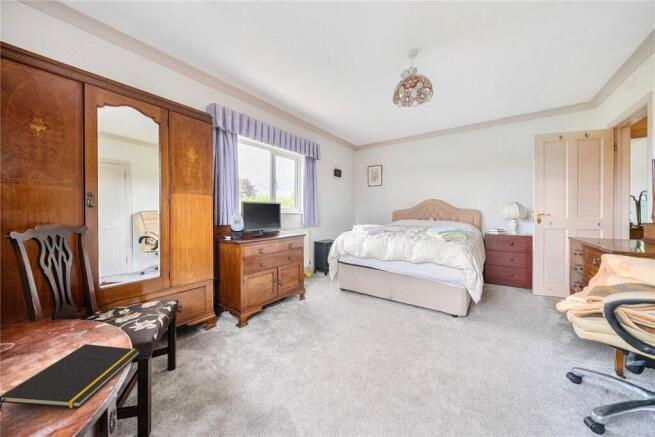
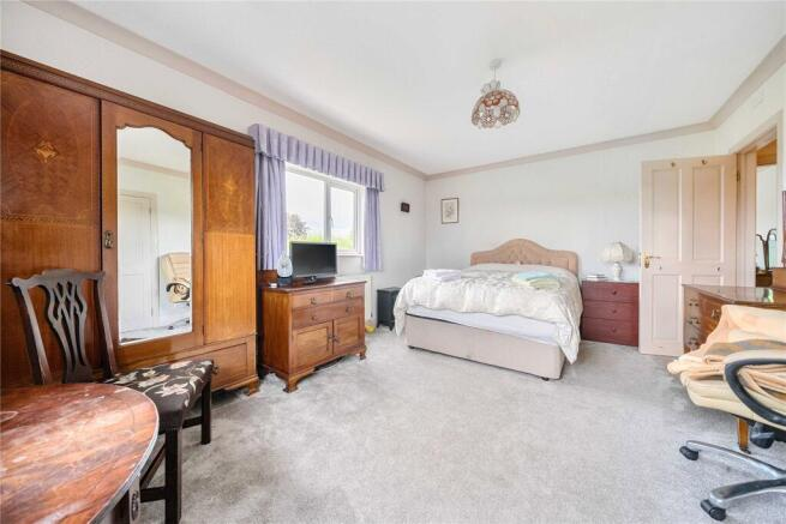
- notepad [0,343,141,411]
